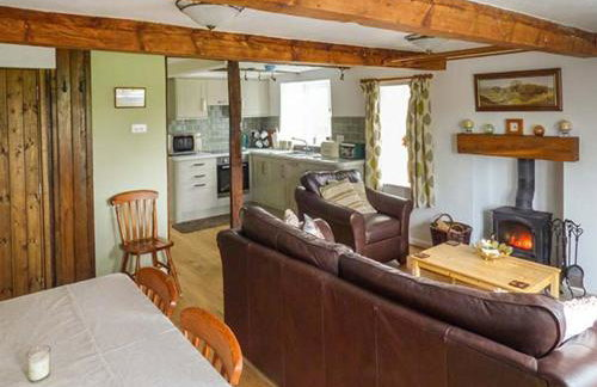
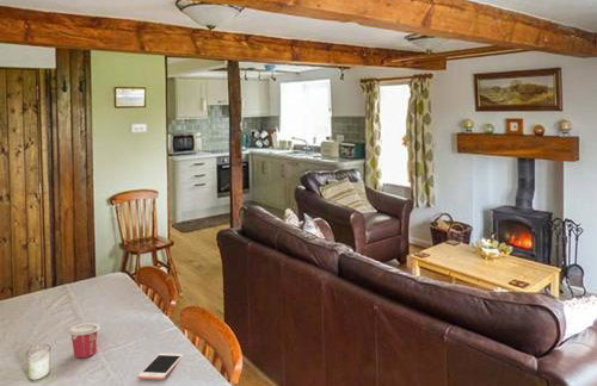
+ cell phone [136,353,184,381]
+ cup [68,322,100,359]
